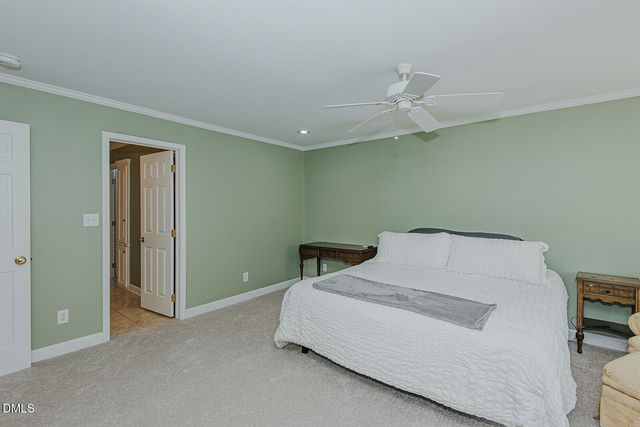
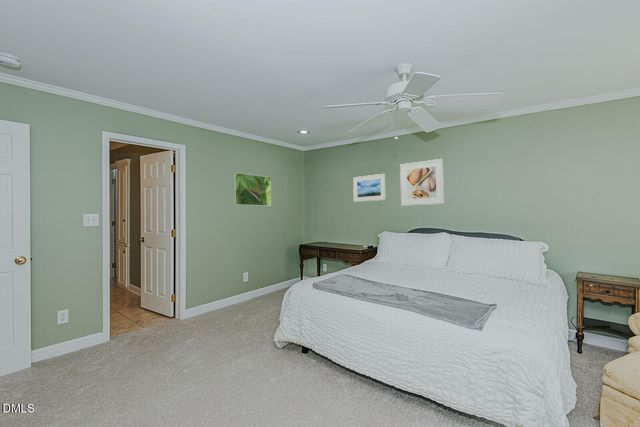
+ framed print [233,172,272,207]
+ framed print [352,173,387,203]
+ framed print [399,158,445,207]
